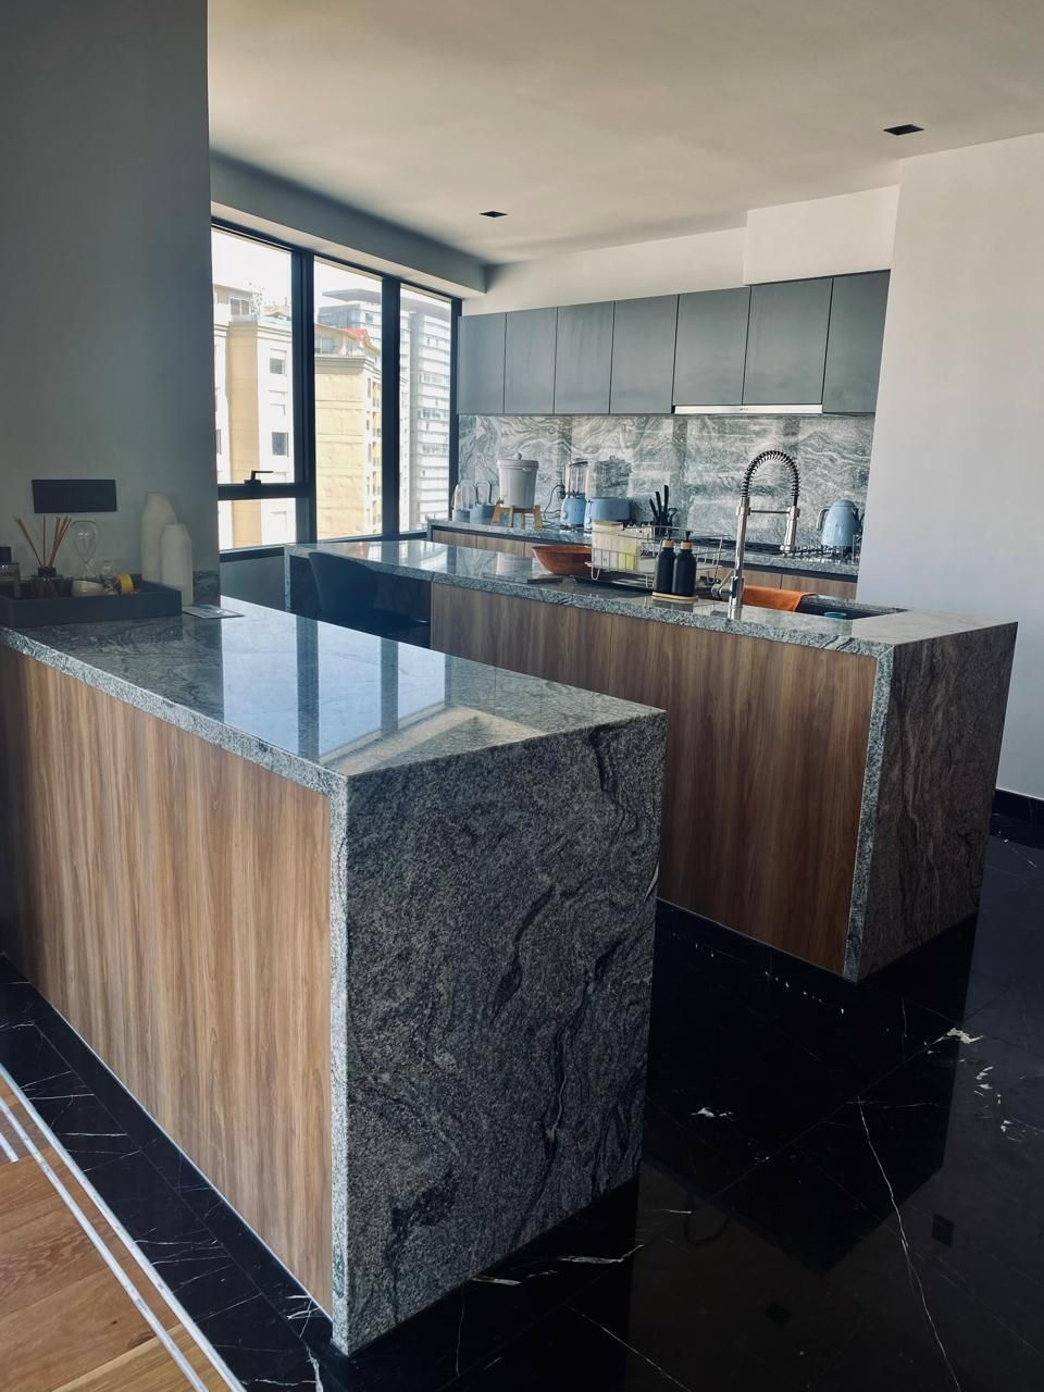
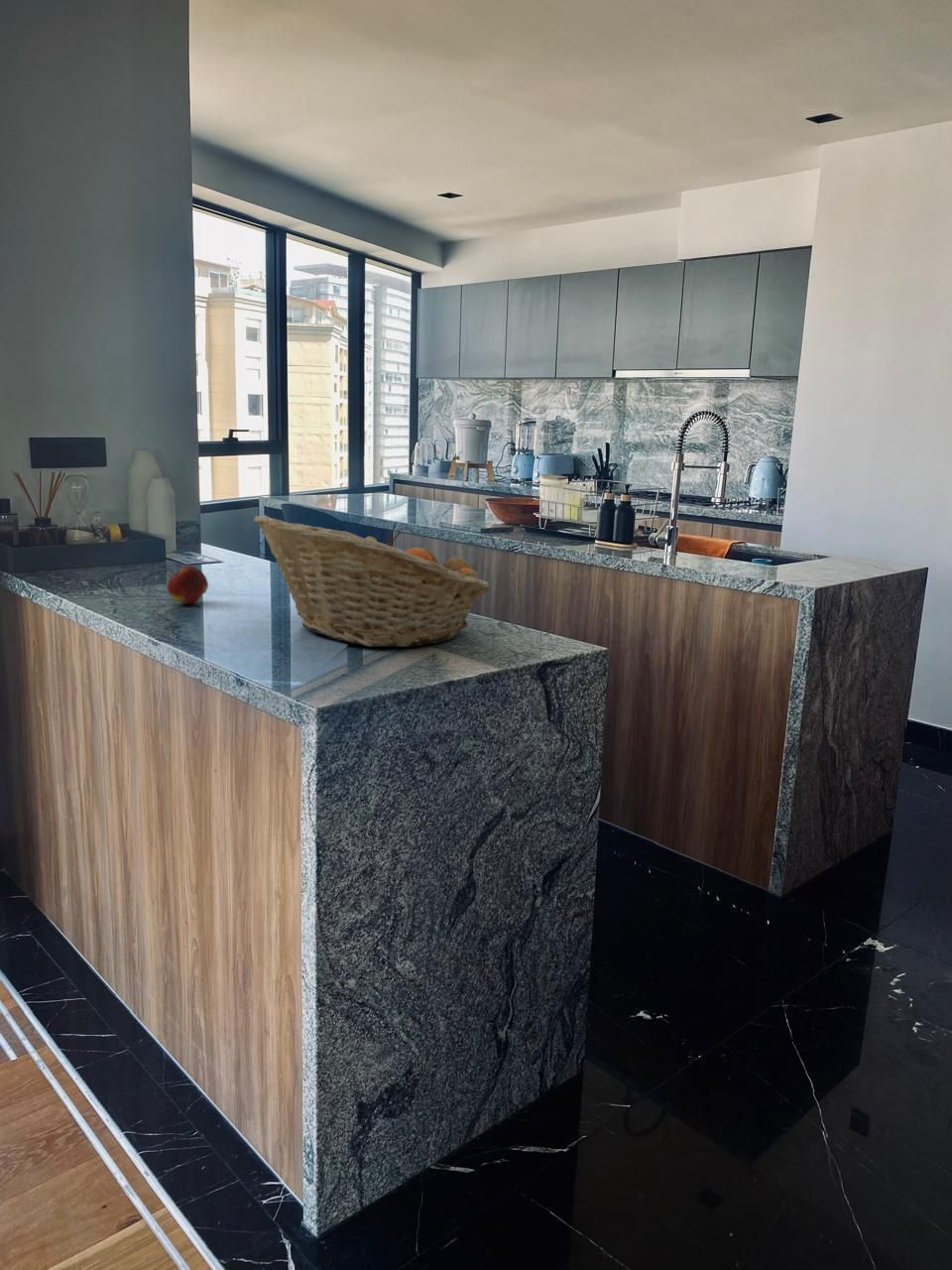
+ fruit basket [253,514,491,648]
+ apple [167,565,209,605]
